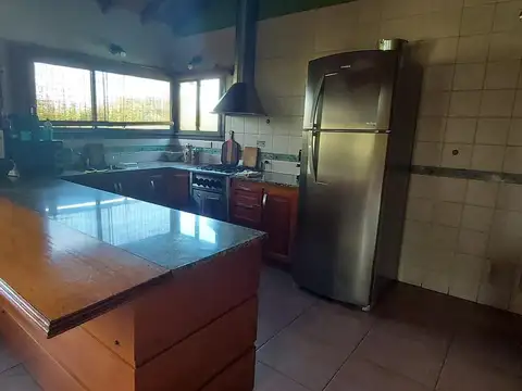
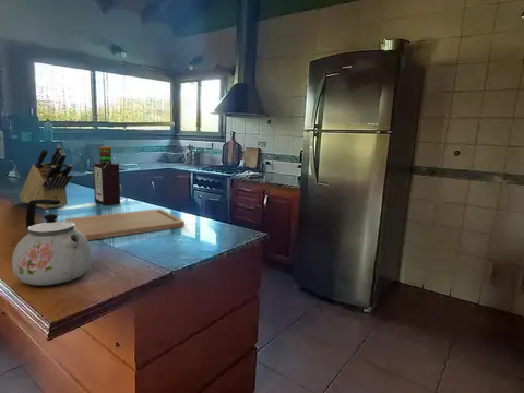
+ knife block [19,144,74,210]
+ cutting board [64,207,186,241]
+ bottle [92,146,121,206]
+ kettle [11,200,93,286]
